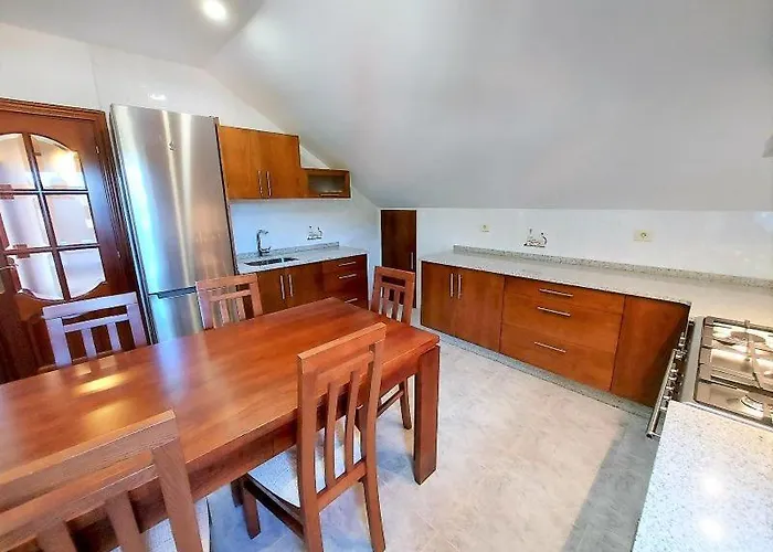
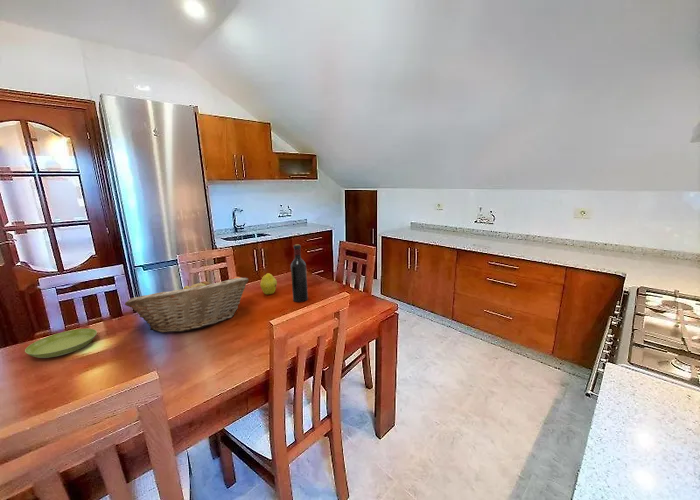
+ fruit [259,272,278,295]
+ fruit basket [124,276,249,334]
+ saucer [24,328,98,359]
+ wine bottle [290,243,309,303]
